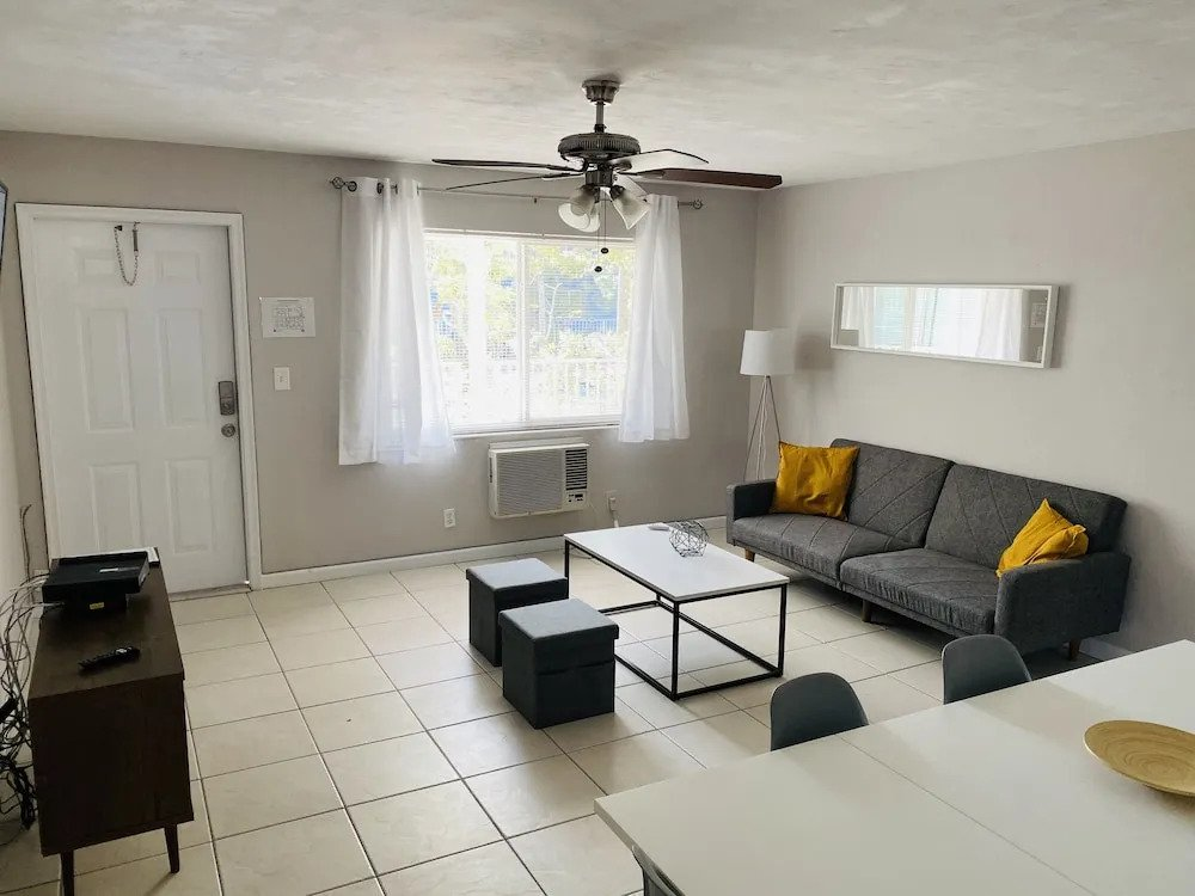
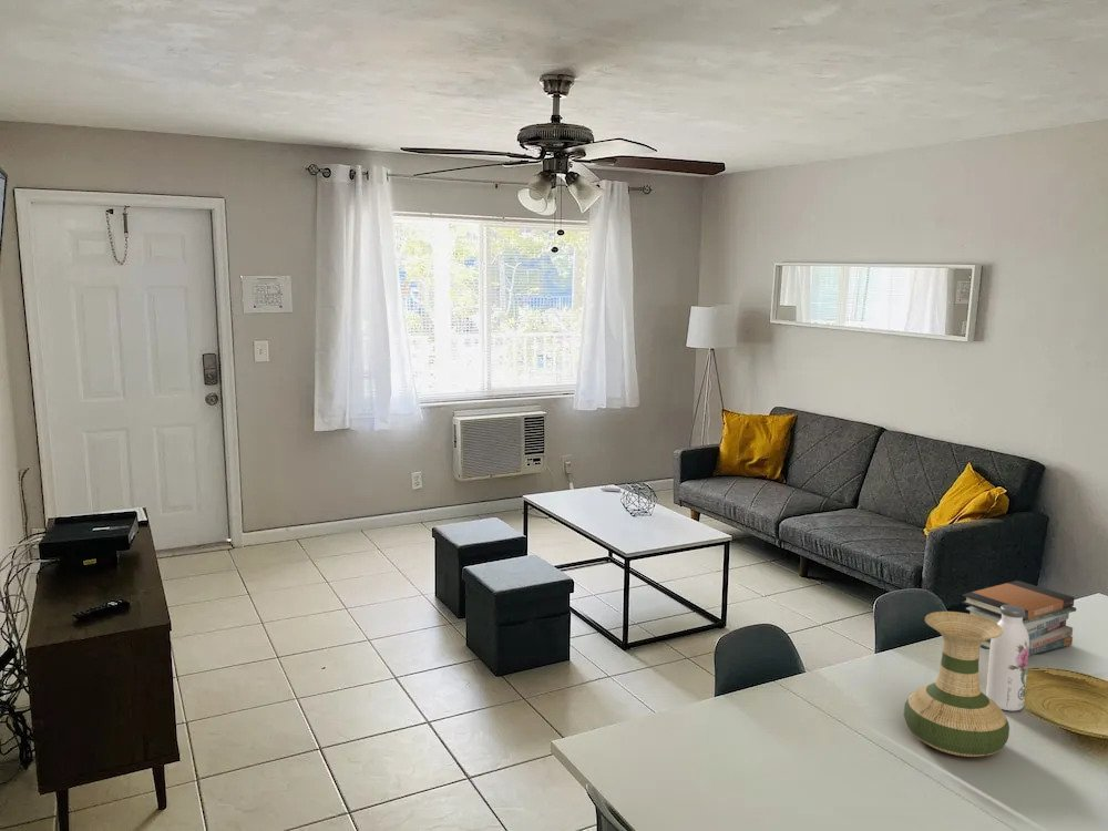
+ vase [903,611,1010,758]
+ water bottle [985,605,1029,712]
+ book stack [961,579,1077,657]
